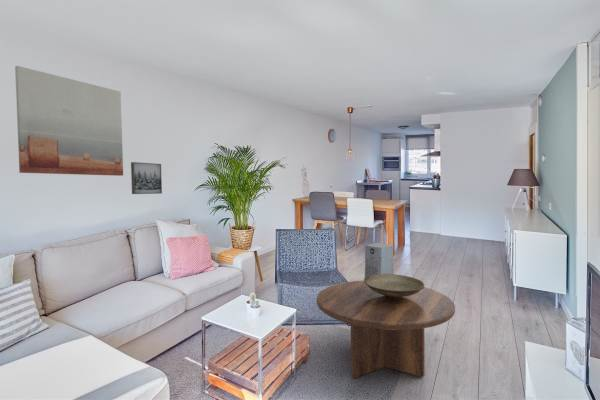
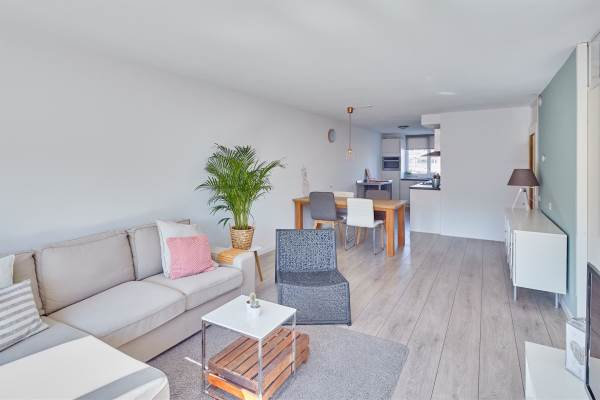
- wall art [14,65,124,177]
- air purifier [364,242,395,279]
- coffee table [316,280,456,379]
- wall art [130,161,163,195]
- decorative bowl [363,274,425,299]
